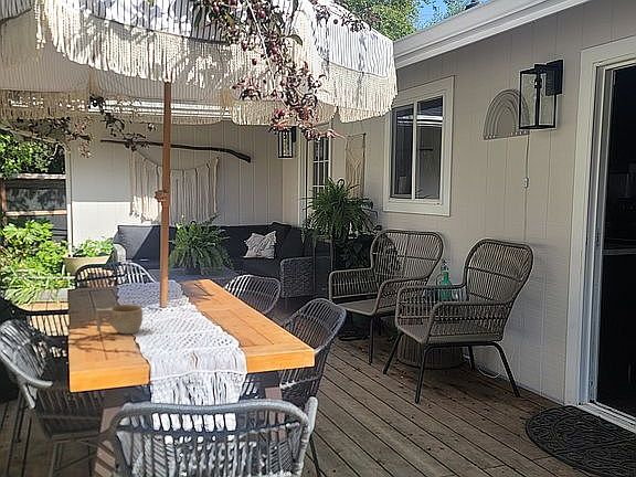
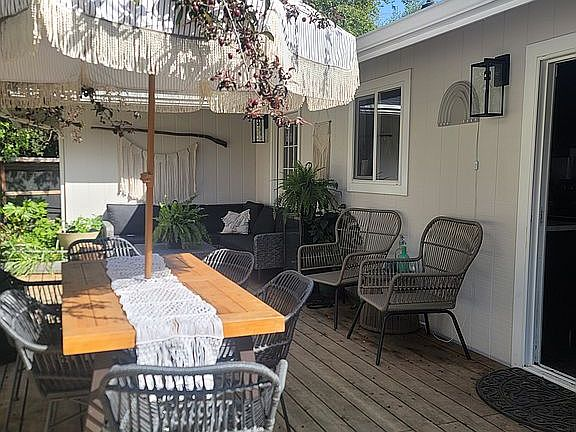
- cup [95,304,144,335]
